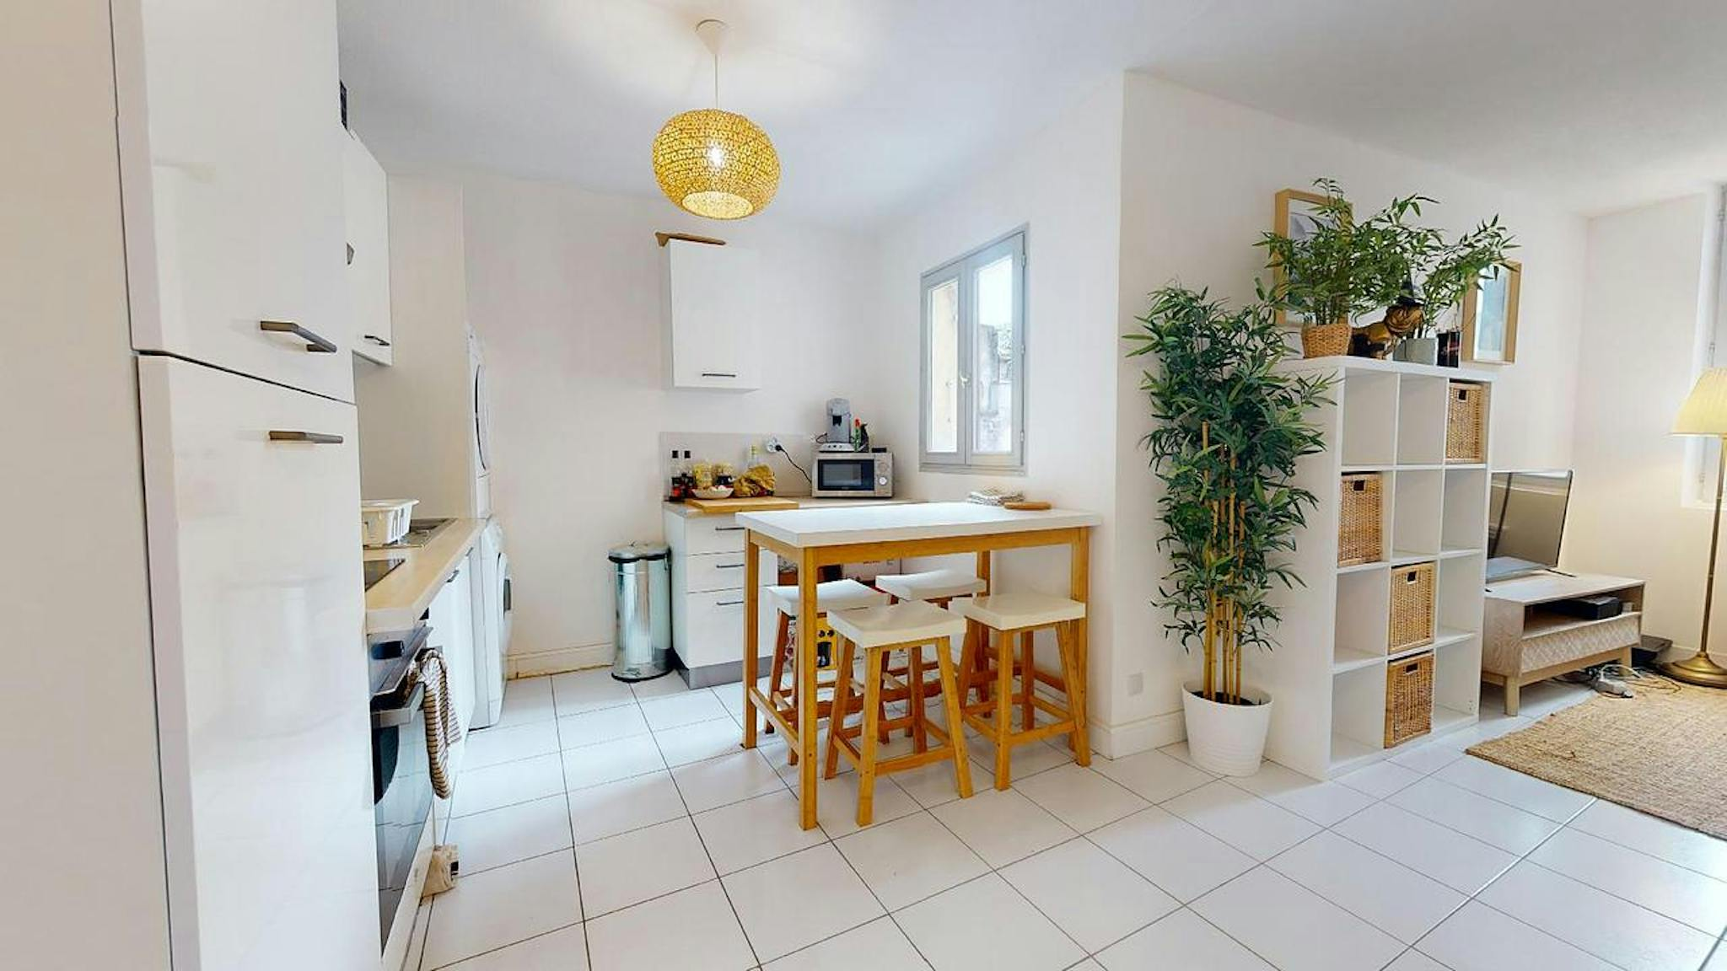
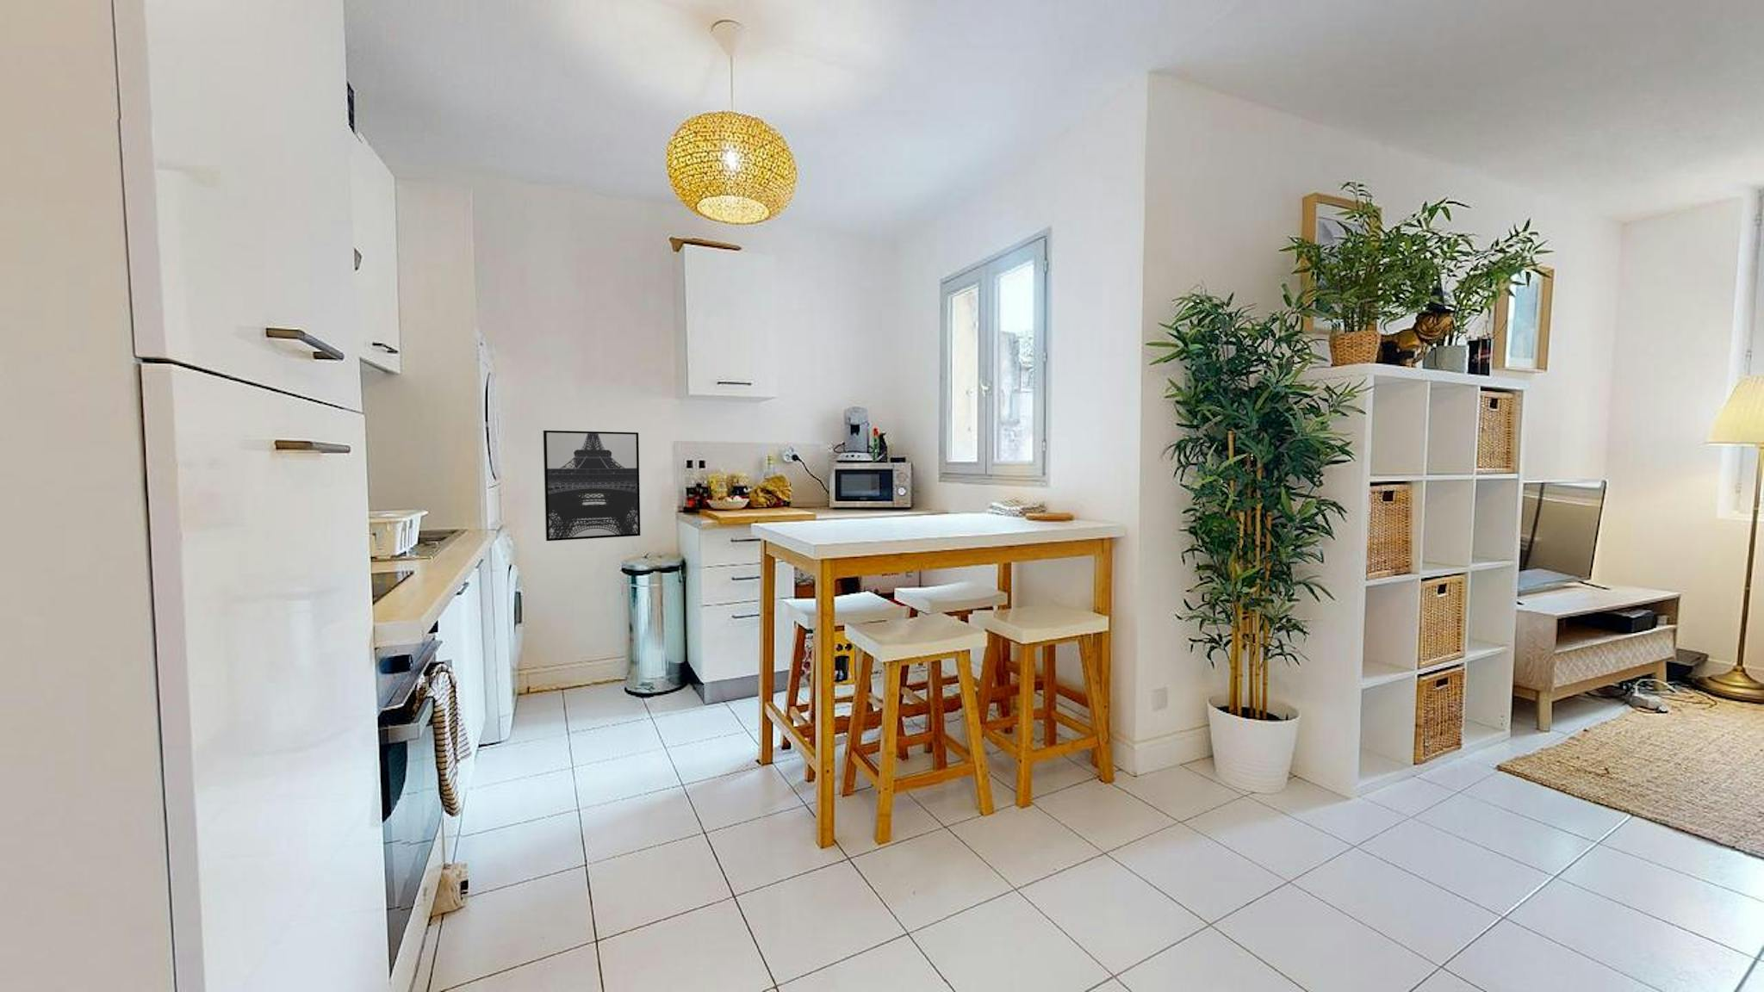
+ wall art [542,430,641,541]
